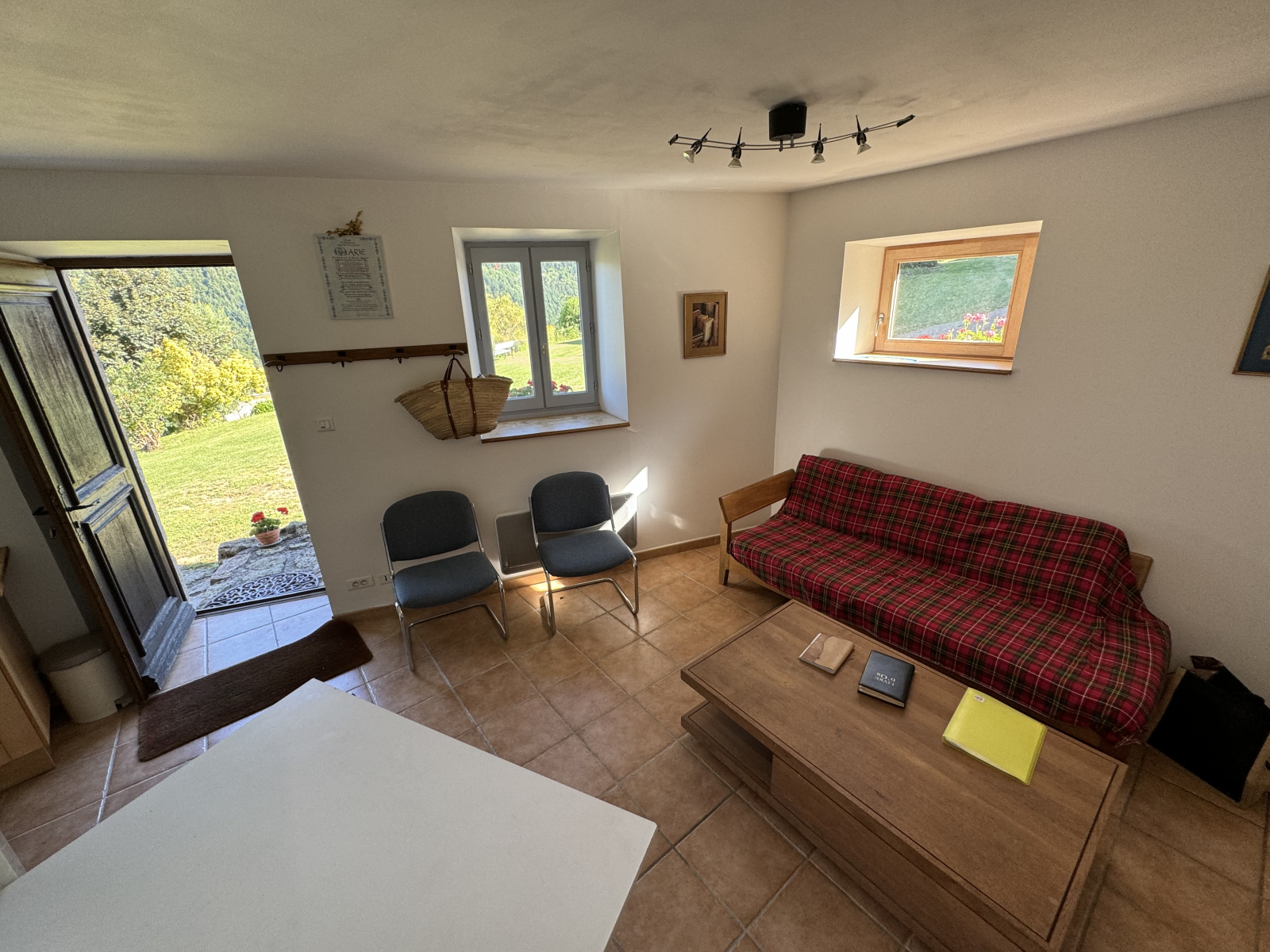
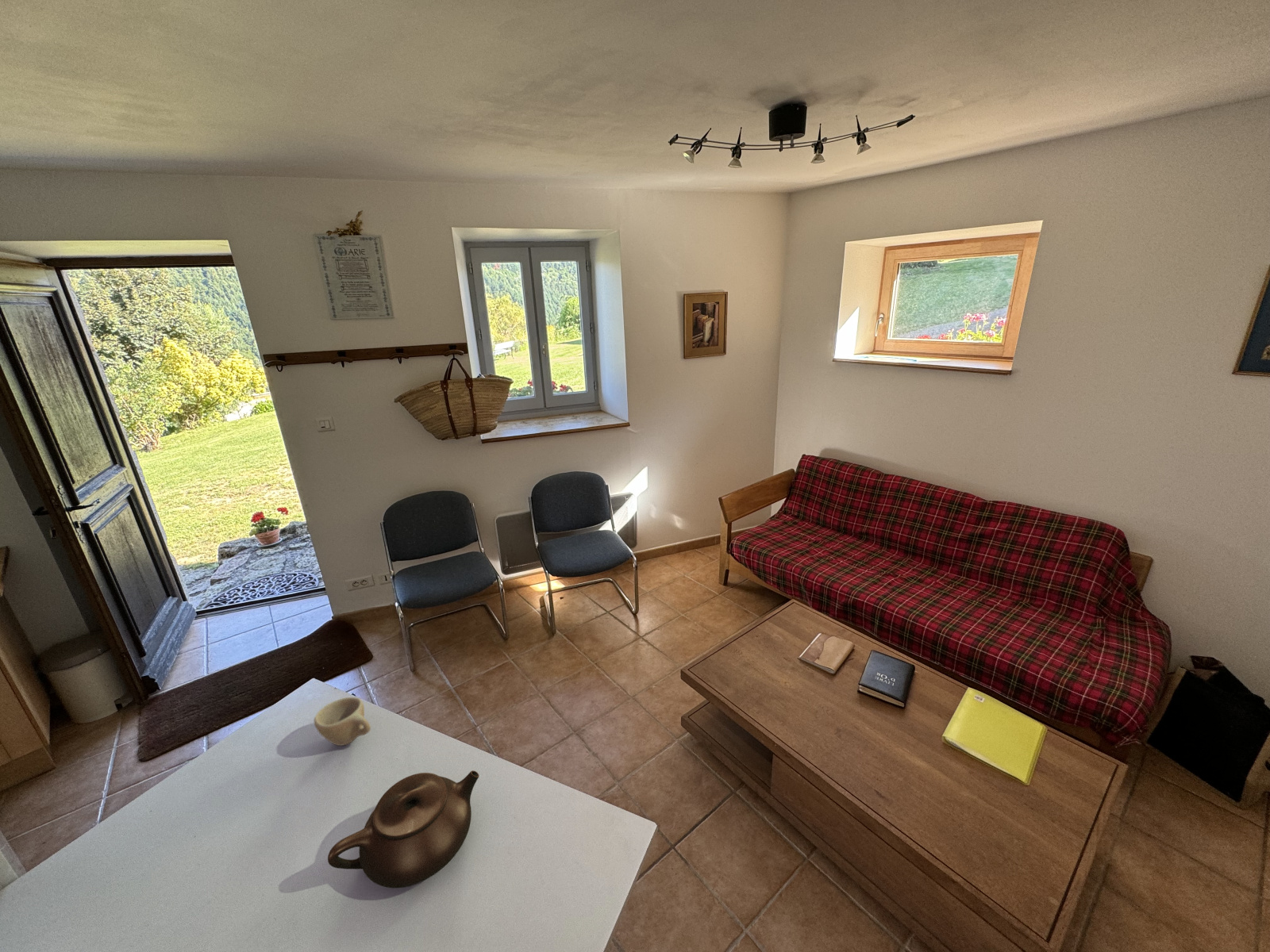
+ teapot [327,770,480,889]
+ cup [313,697,371,747]
